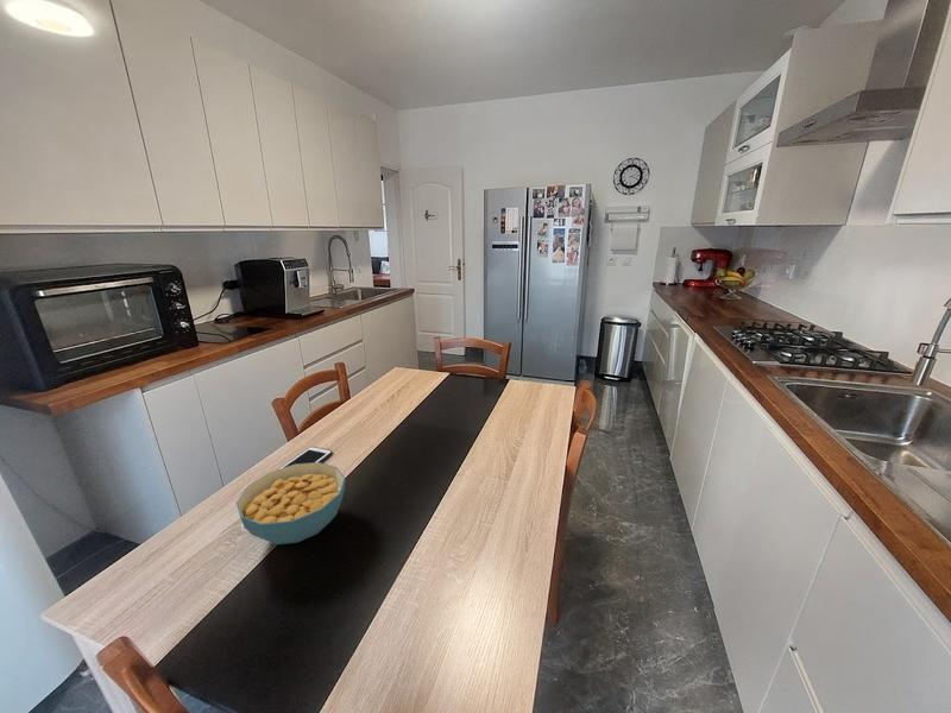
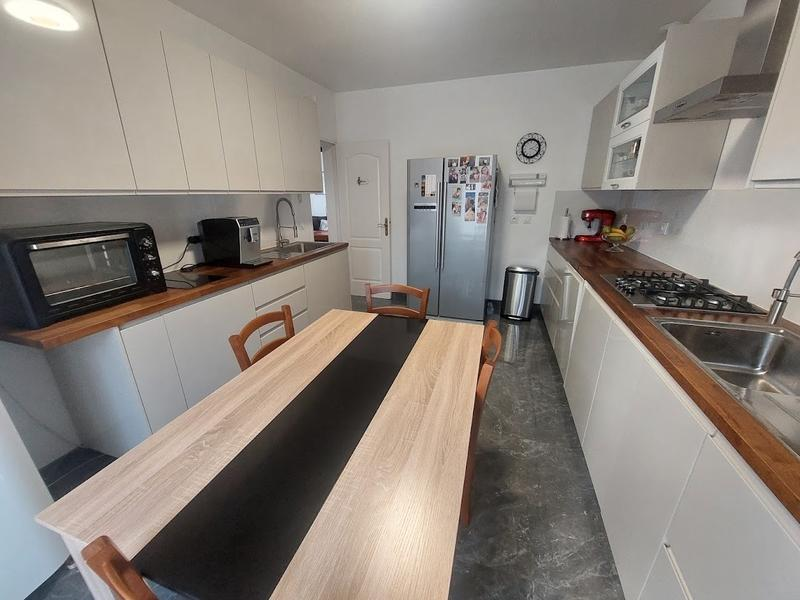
- cereal bowl [235,462,346,545]
- cell phone [275,446,333,471]
